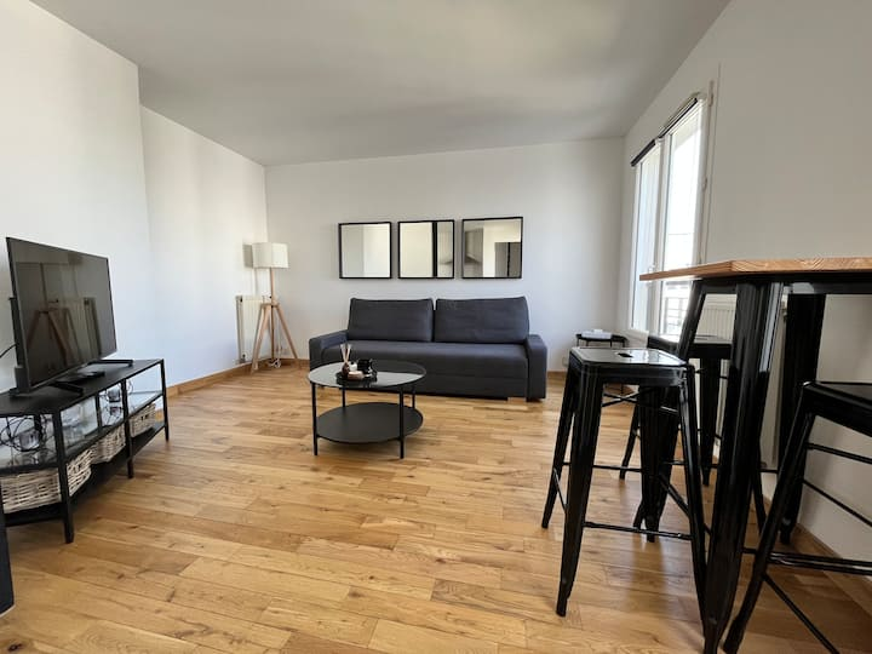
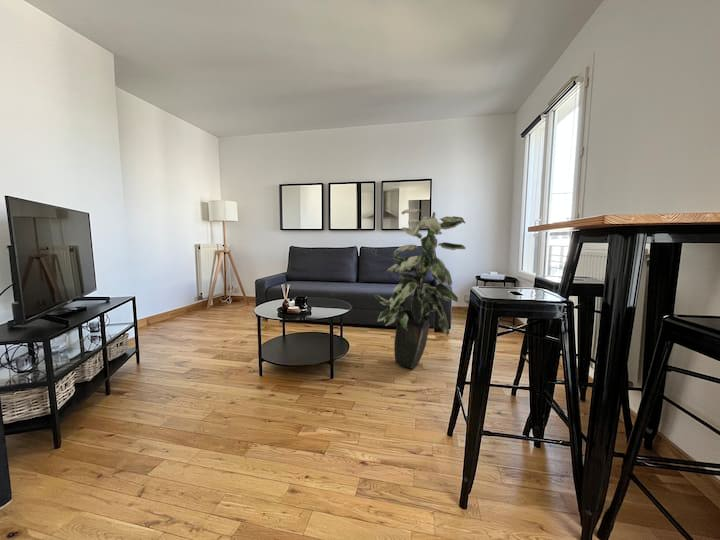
+ indoor plant [373,208,467,370]
